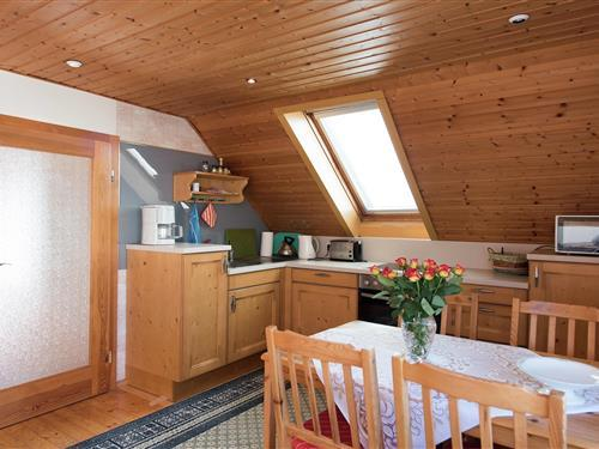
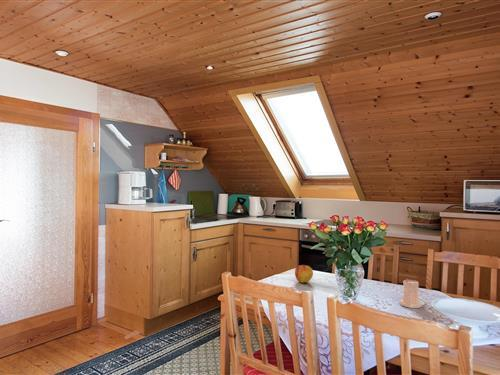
+ apple [294,264,314,284]
+ candle [398,277,423,309]
